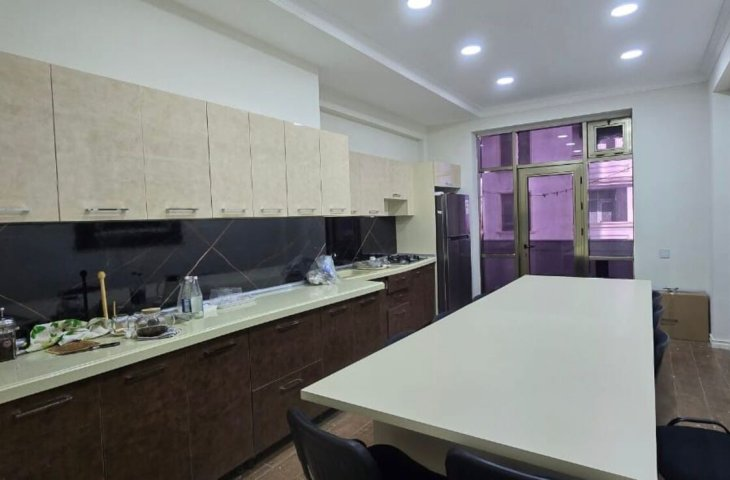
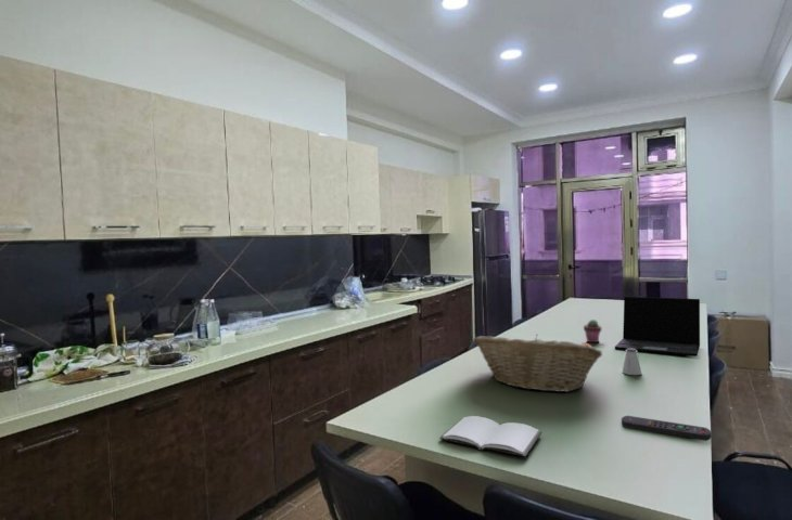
+ saltshaker [622,348,642,376]
+ potted succulent [583,318,603,343]
+ book [438,415,542,458]
+ laptop [614,296,701,358]
+ fruit basket [472,333,603,393]
+ remote control [621,415,713,442]
